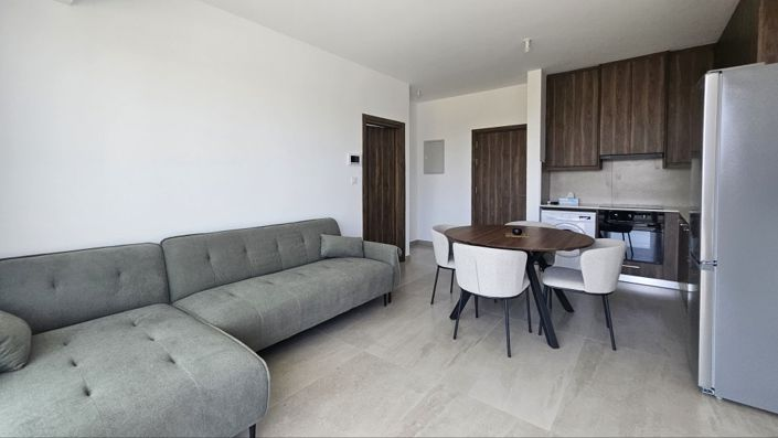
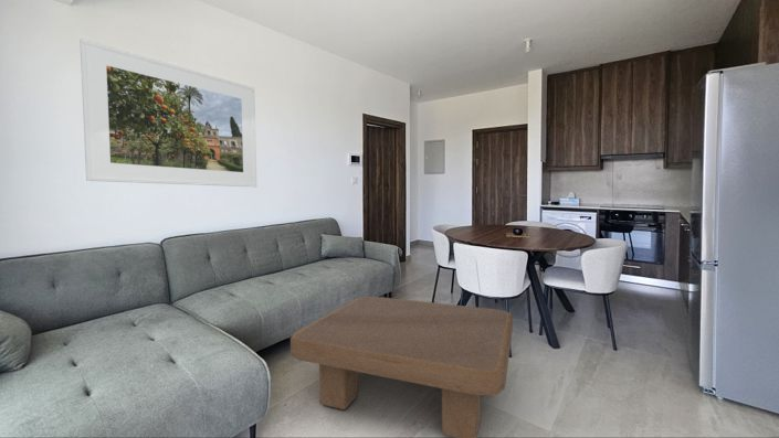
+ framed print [78,39,257,189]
+ coffee table [290,296,514,438]
